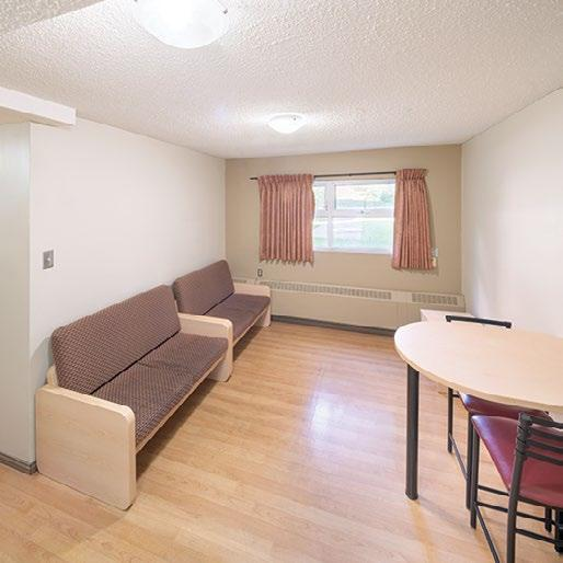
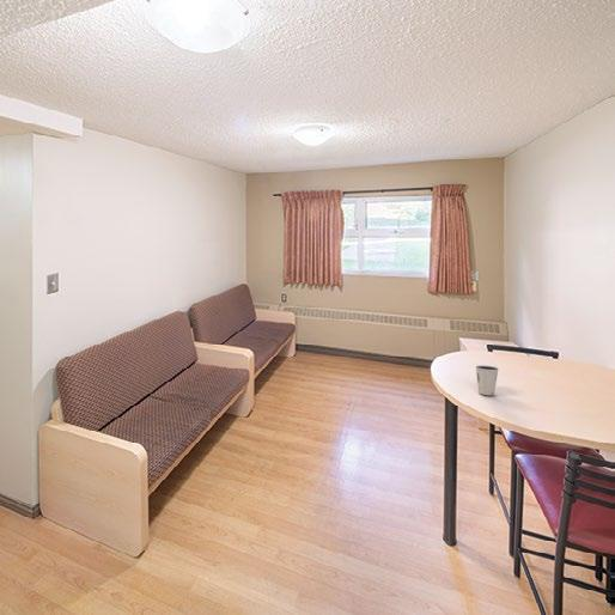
+ dixie cup [475,364,500,396]
